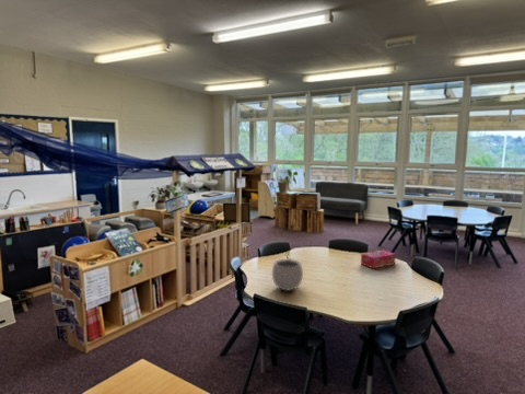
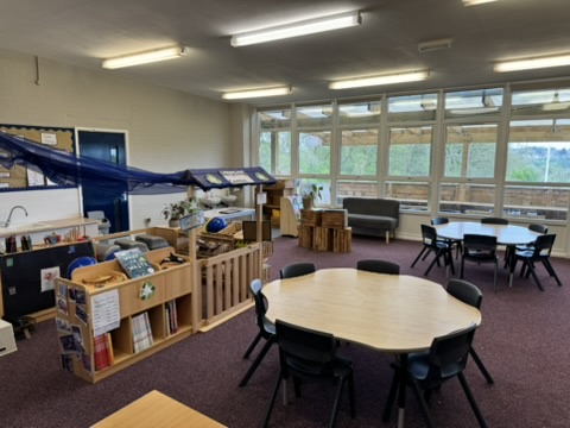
- tissue box [360,250,397,269]
- plant pot [271,251,304,292]
